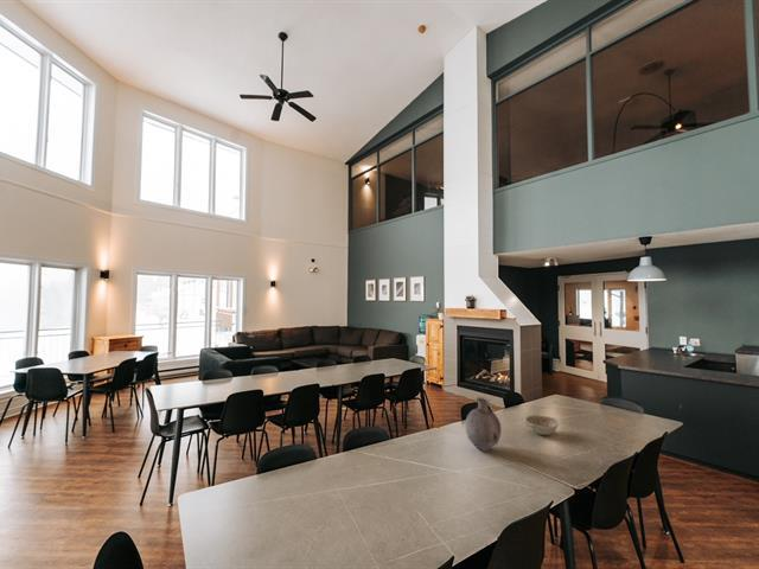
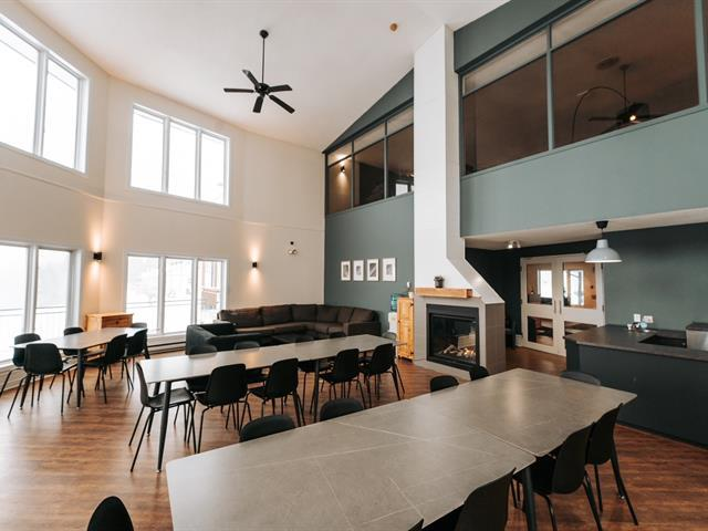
- vase [464,396,503,452]
- decorative bowl [523,414,560,436]
